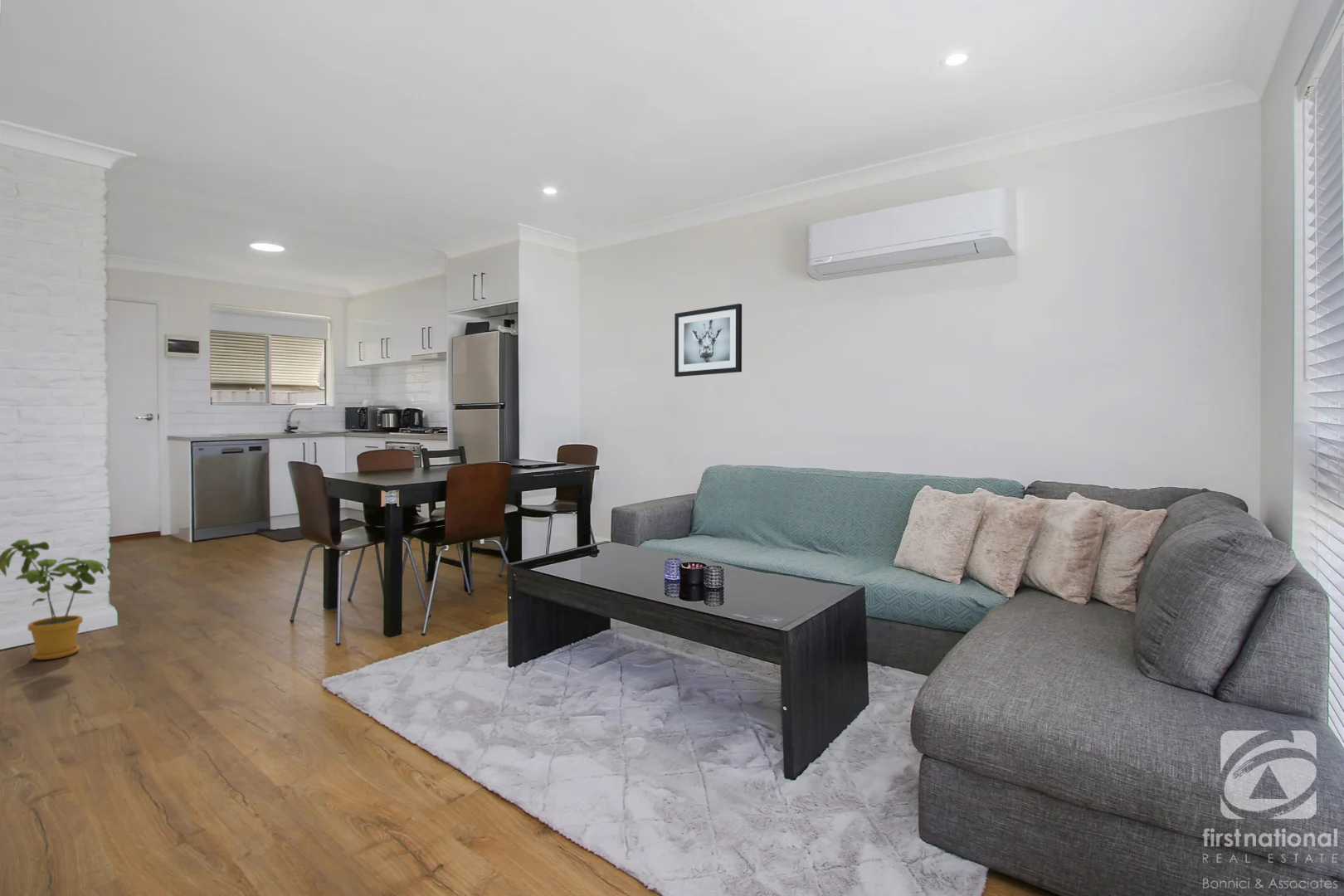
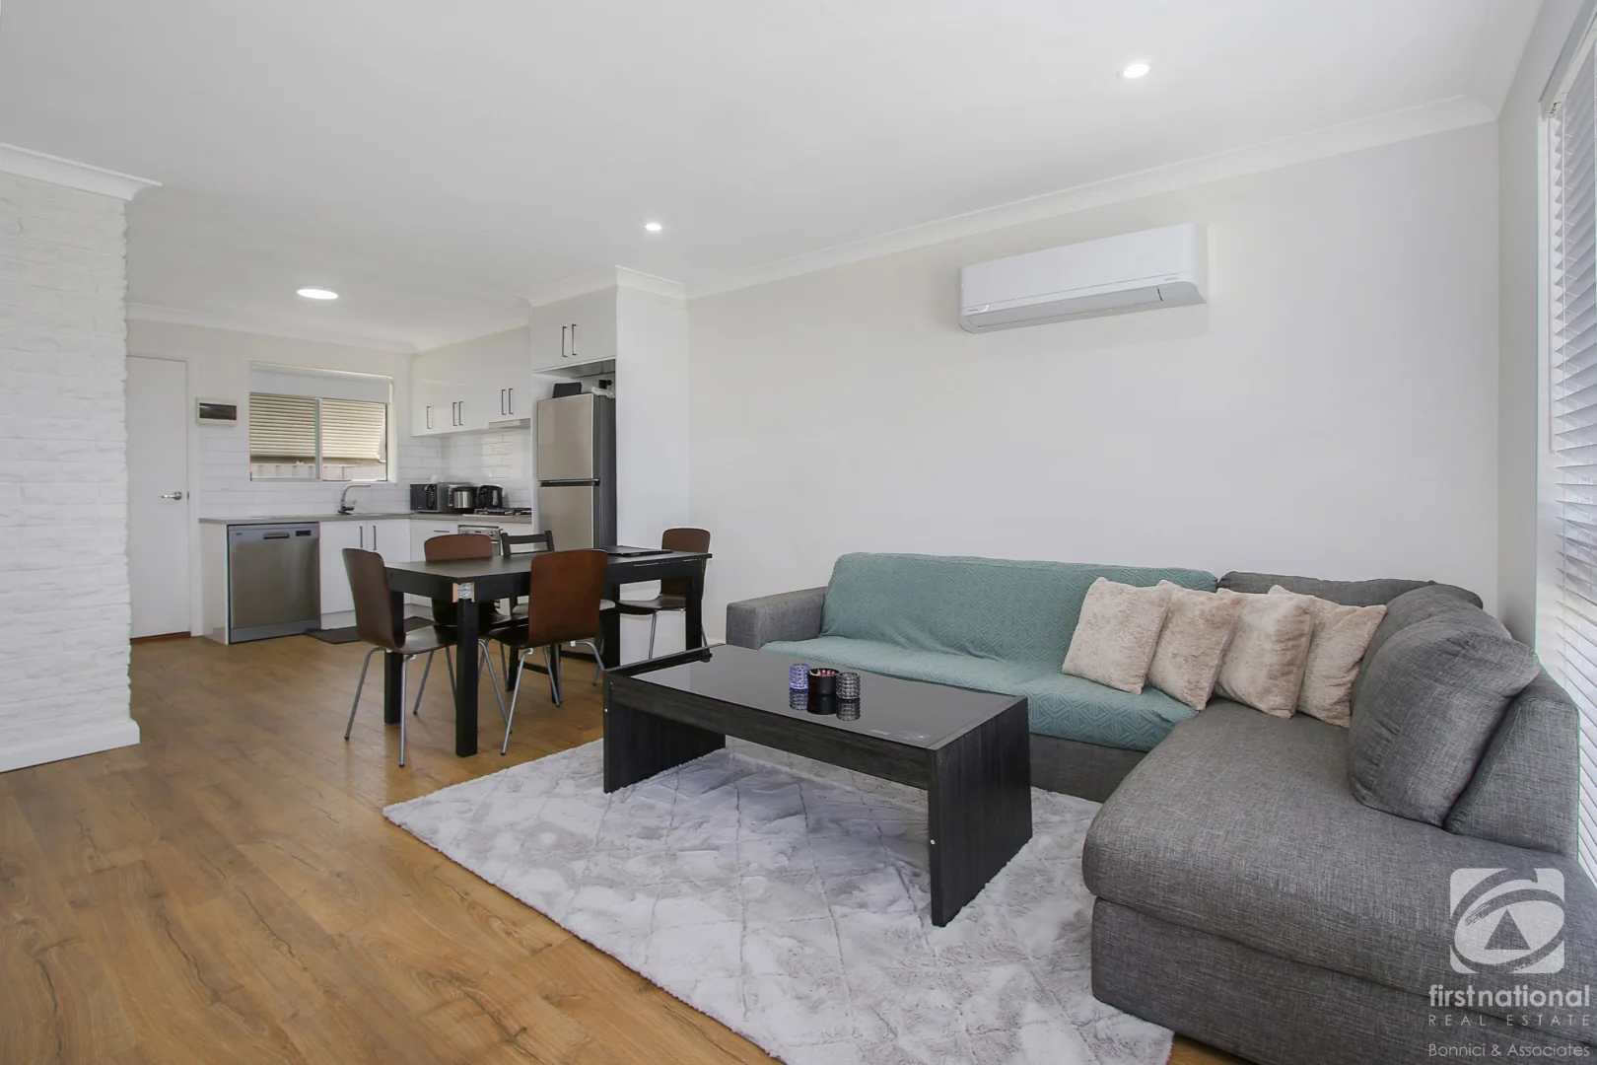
- wall art [674,303,743,377]
- house plant [0,538,107,660]
